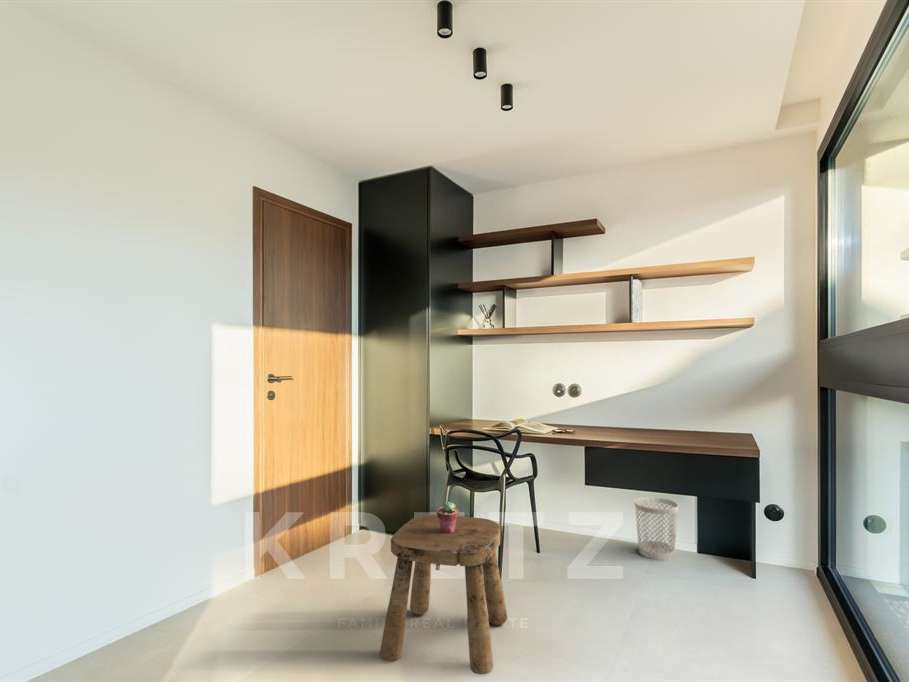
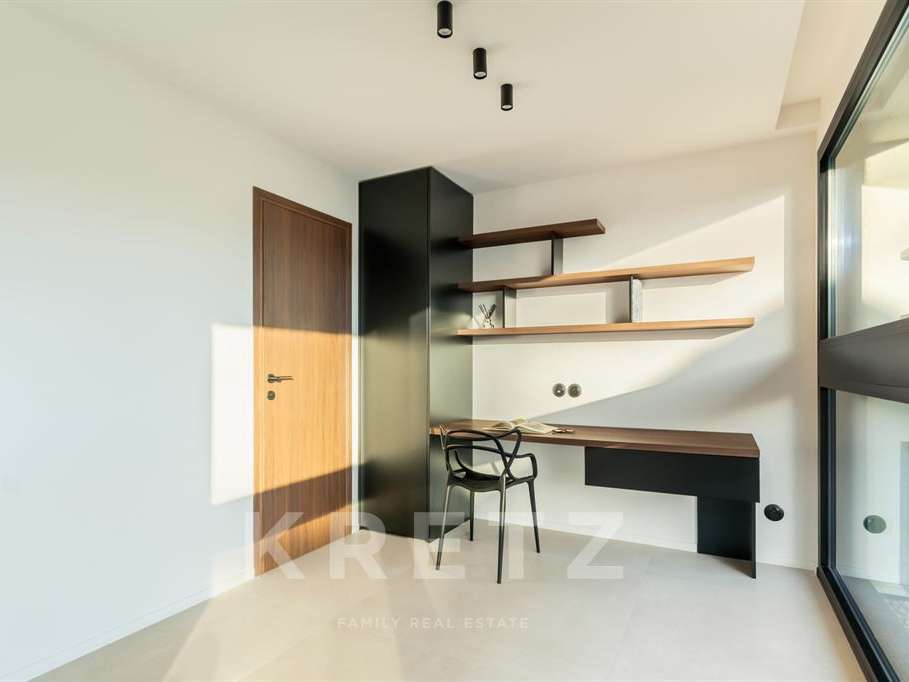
- potted succulent [436,501,460,533]
- wastebasket [634,496,679,561]
- stool [379,513,508,675]
